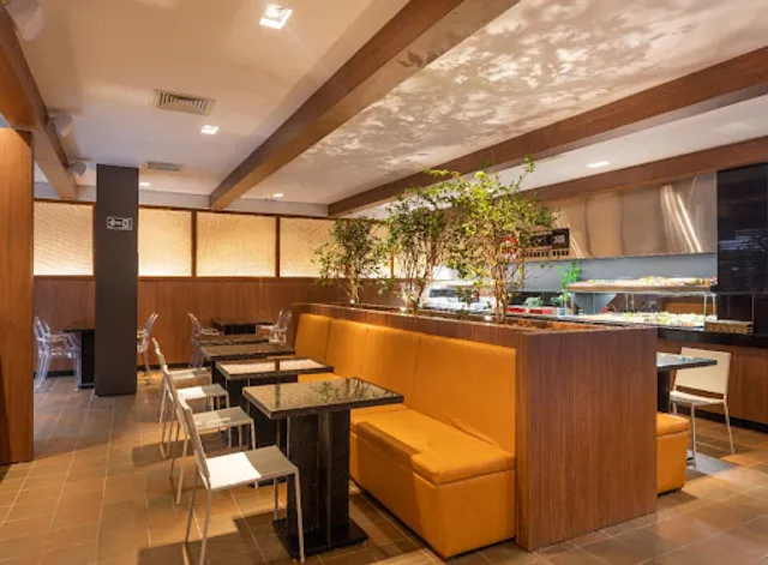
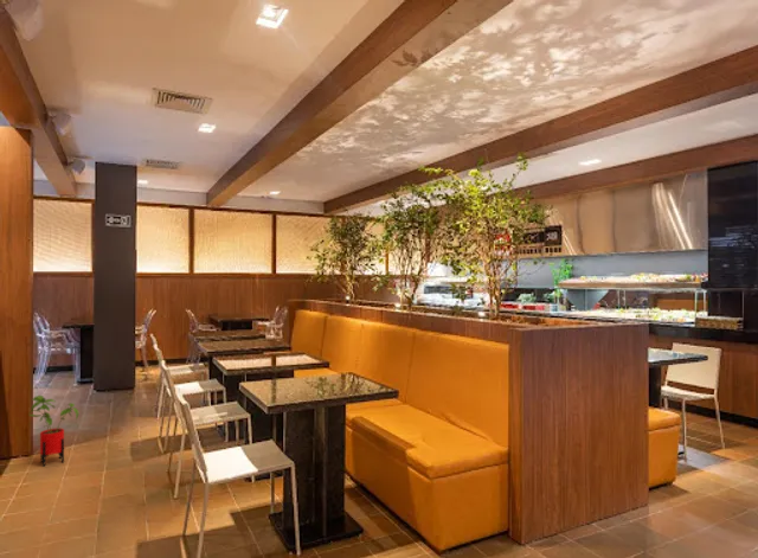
+ house plant [26,395,79,467]
